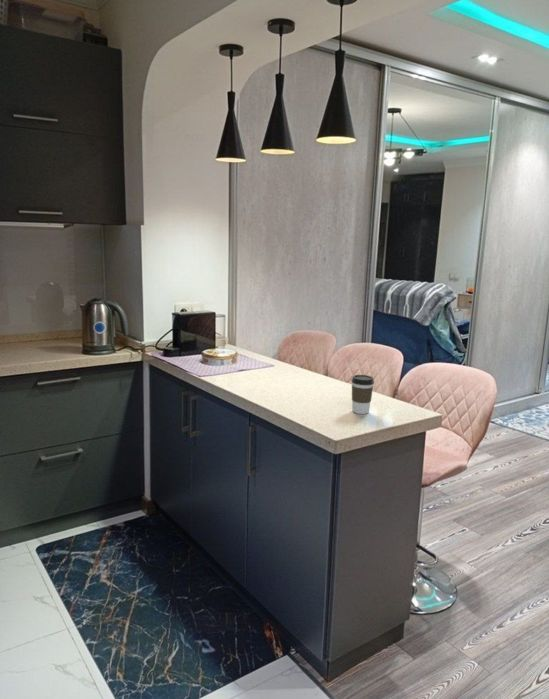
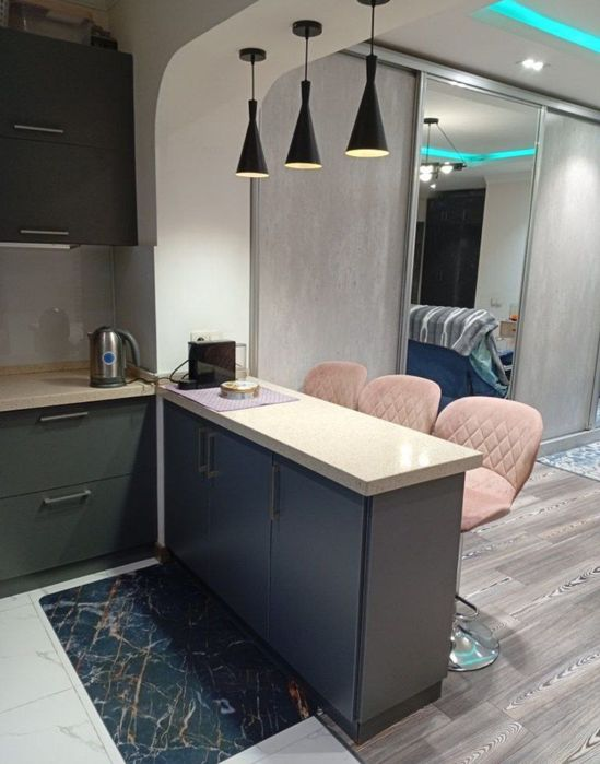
- coffee cup [350,374,375,415]
